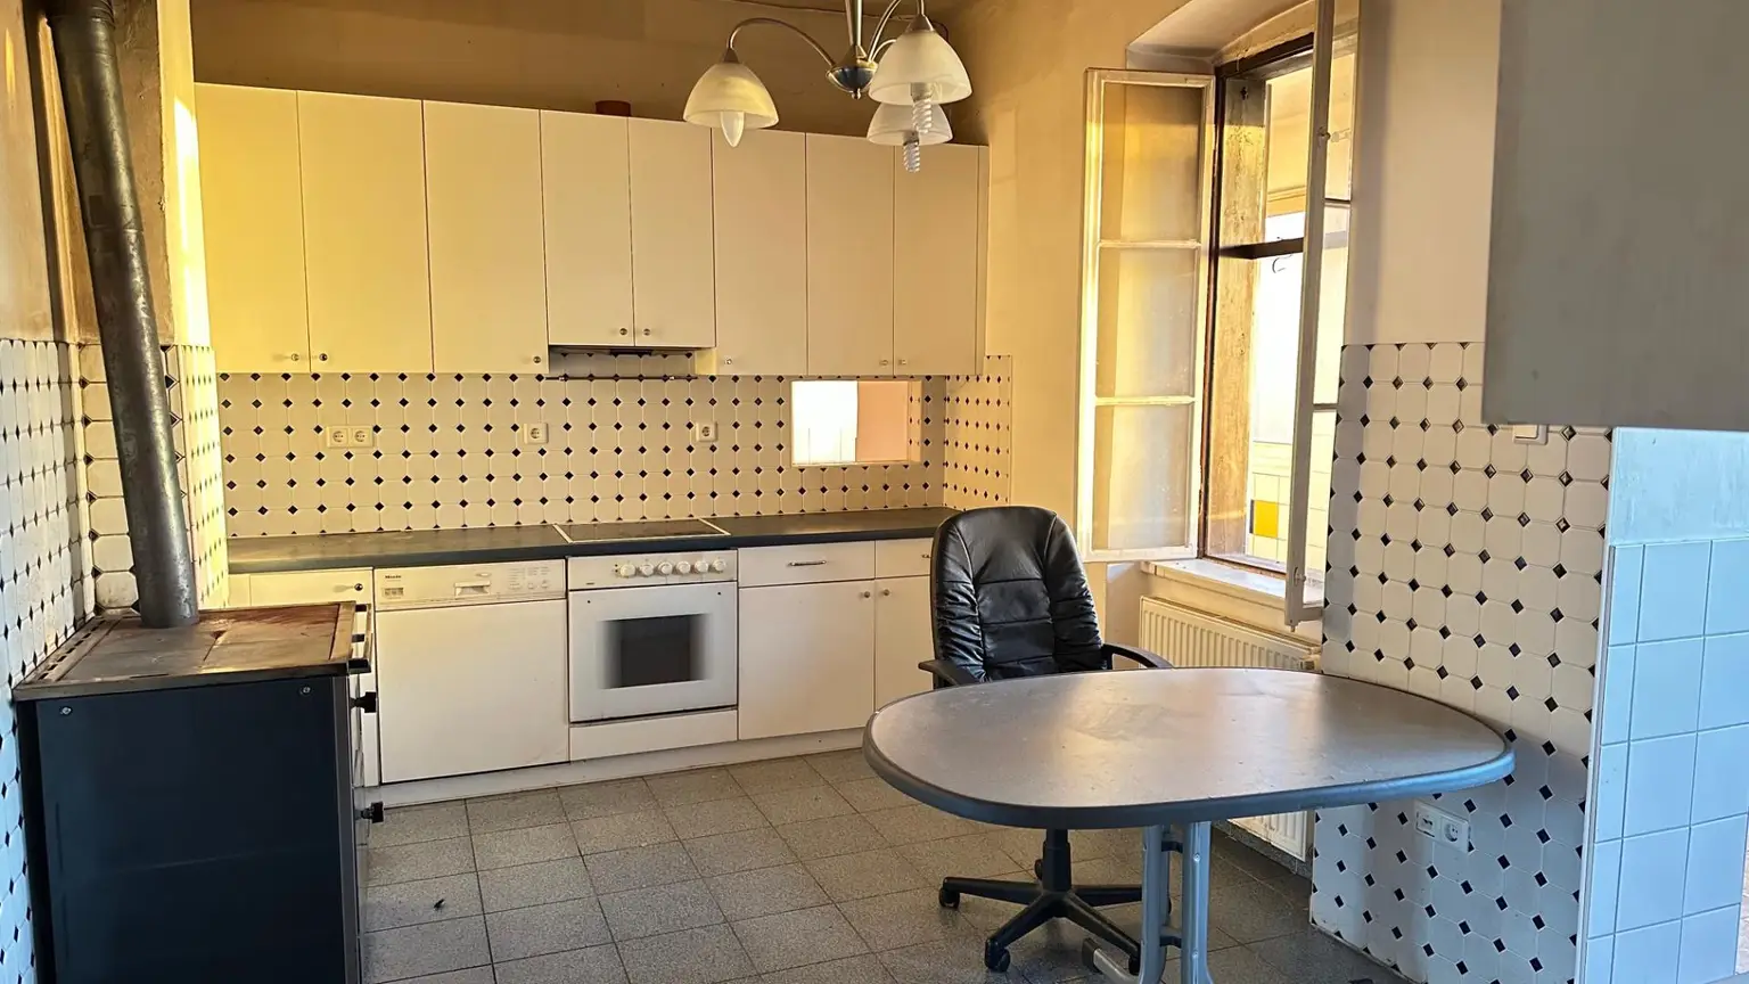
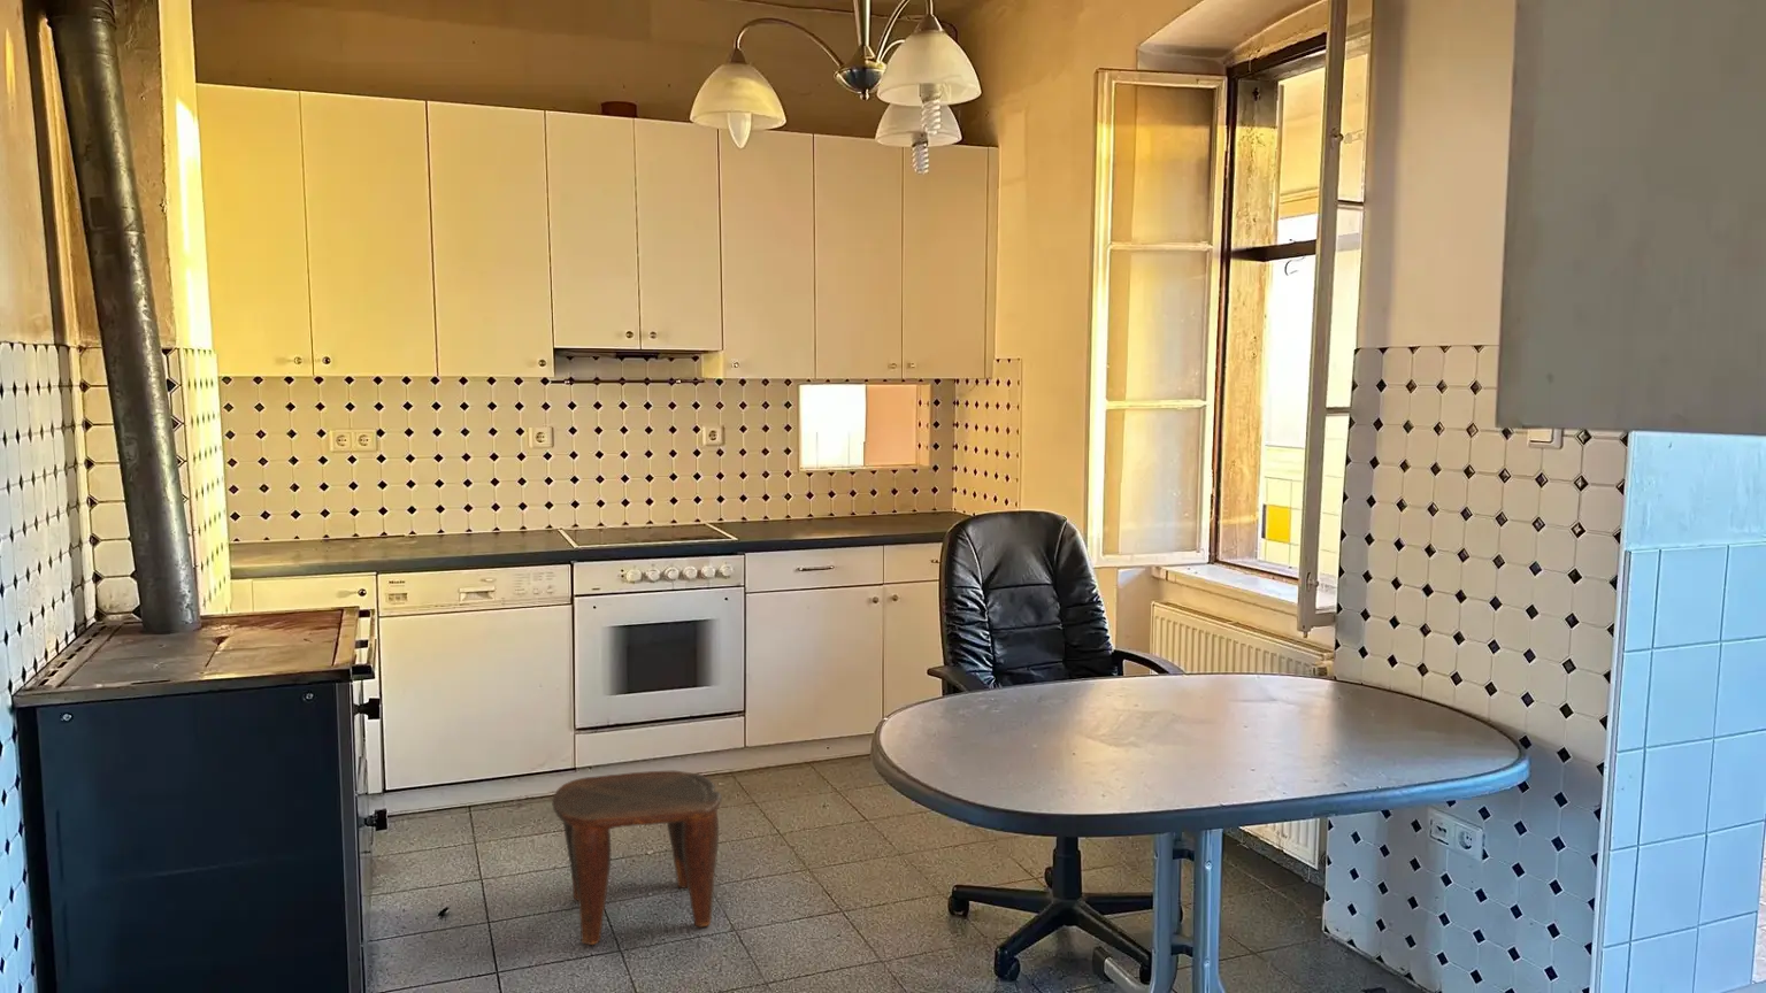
+ stool [551,770,723,946]
